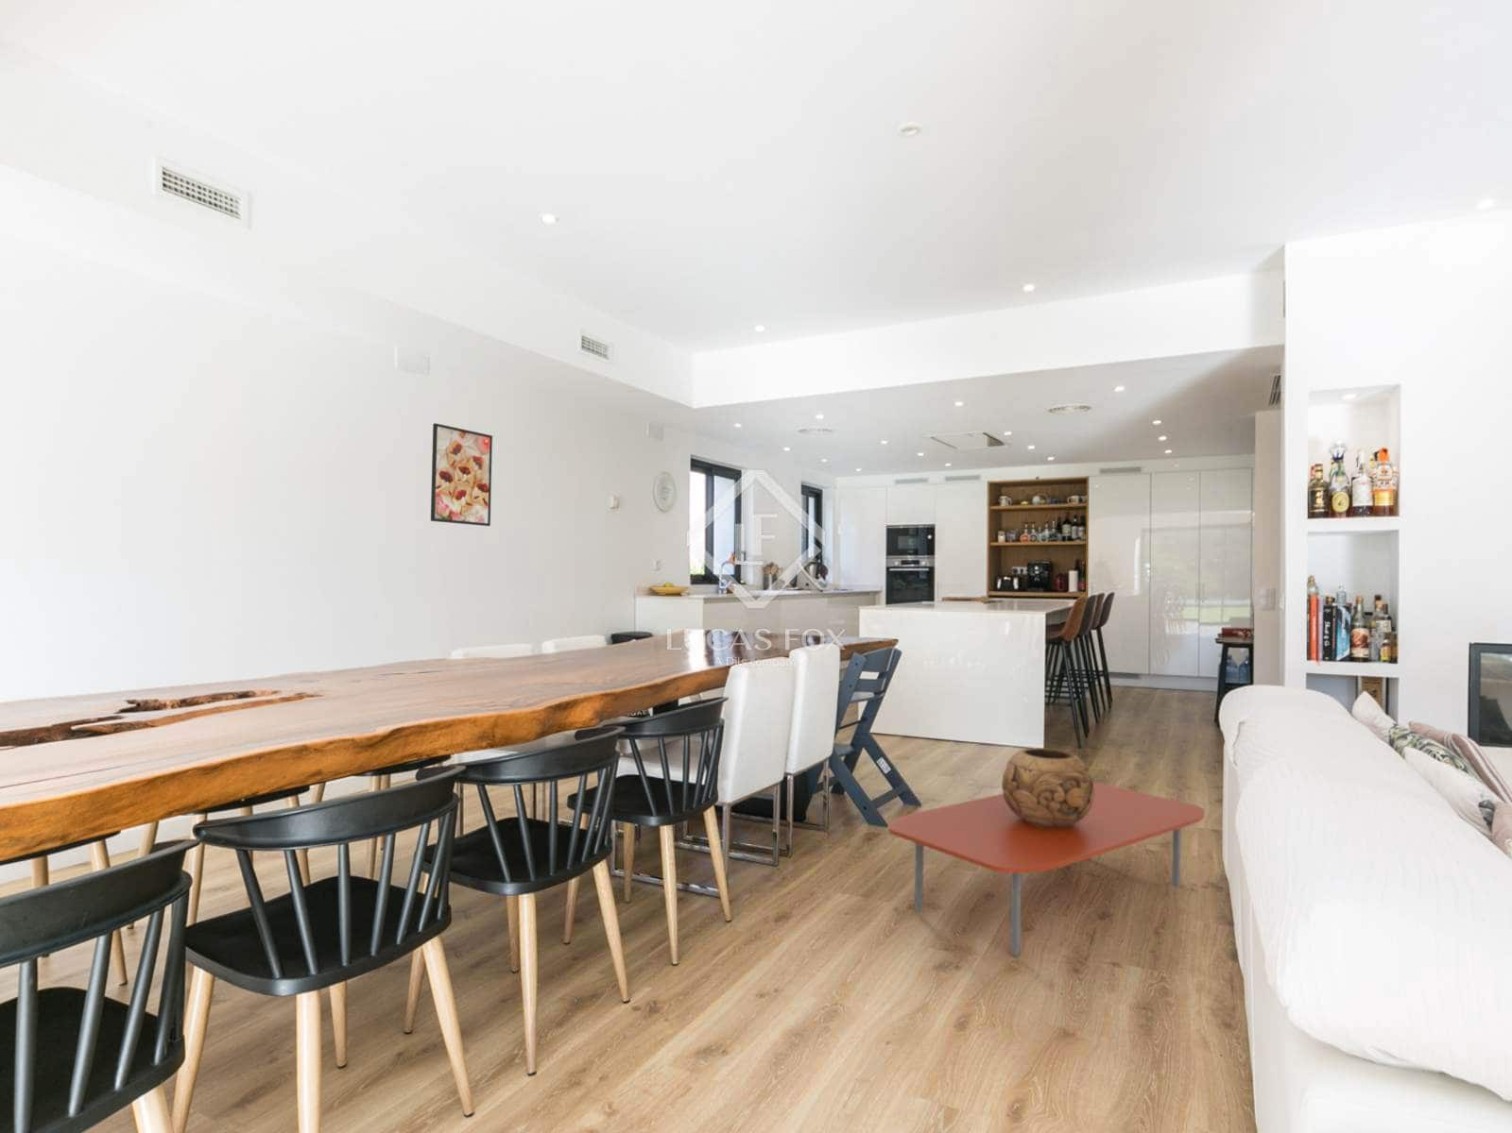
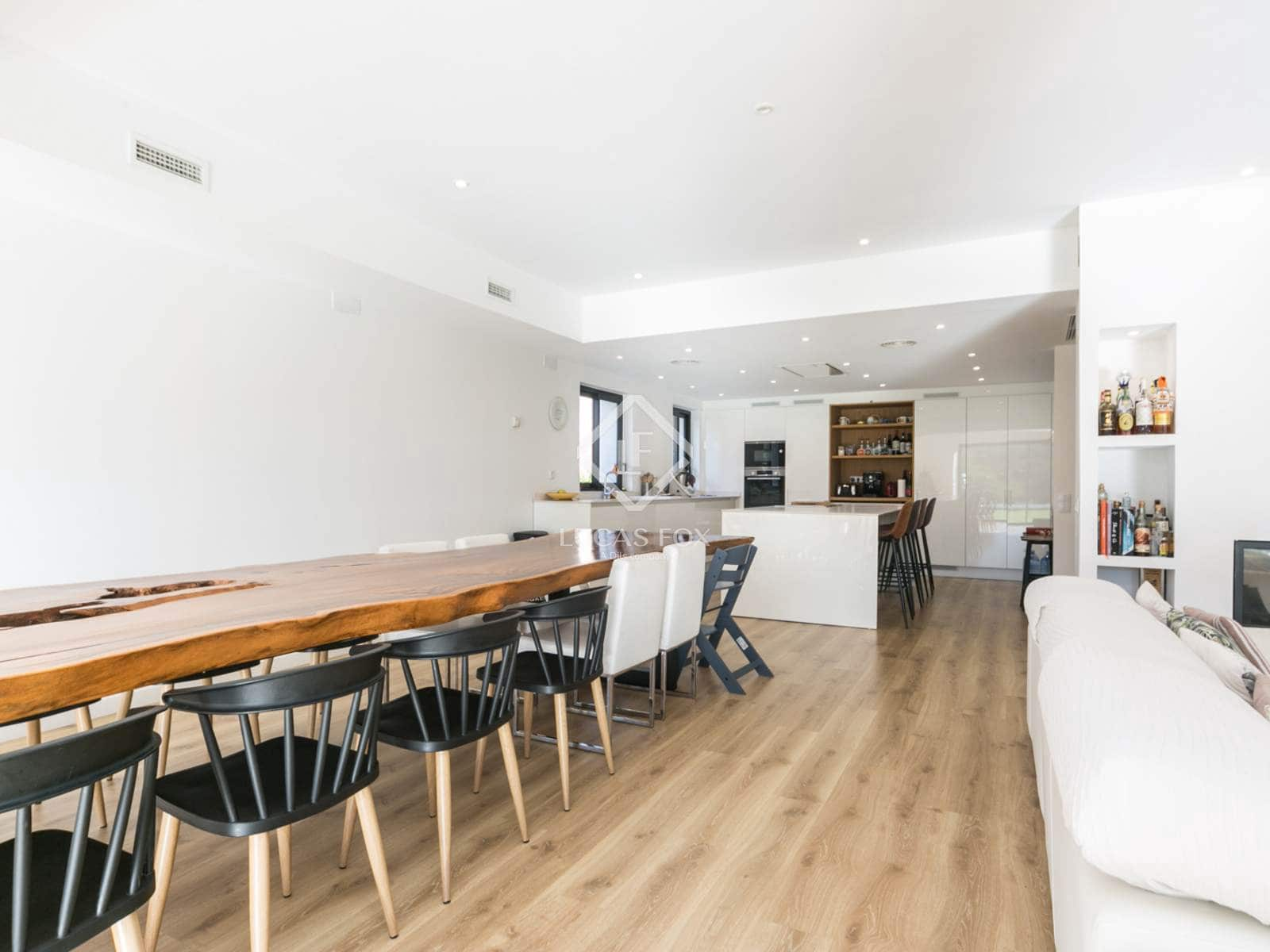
- decorative bowl [1001,747,1094,828]
- coffee table [887,781,1206,957]
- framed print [430,422,493,527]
